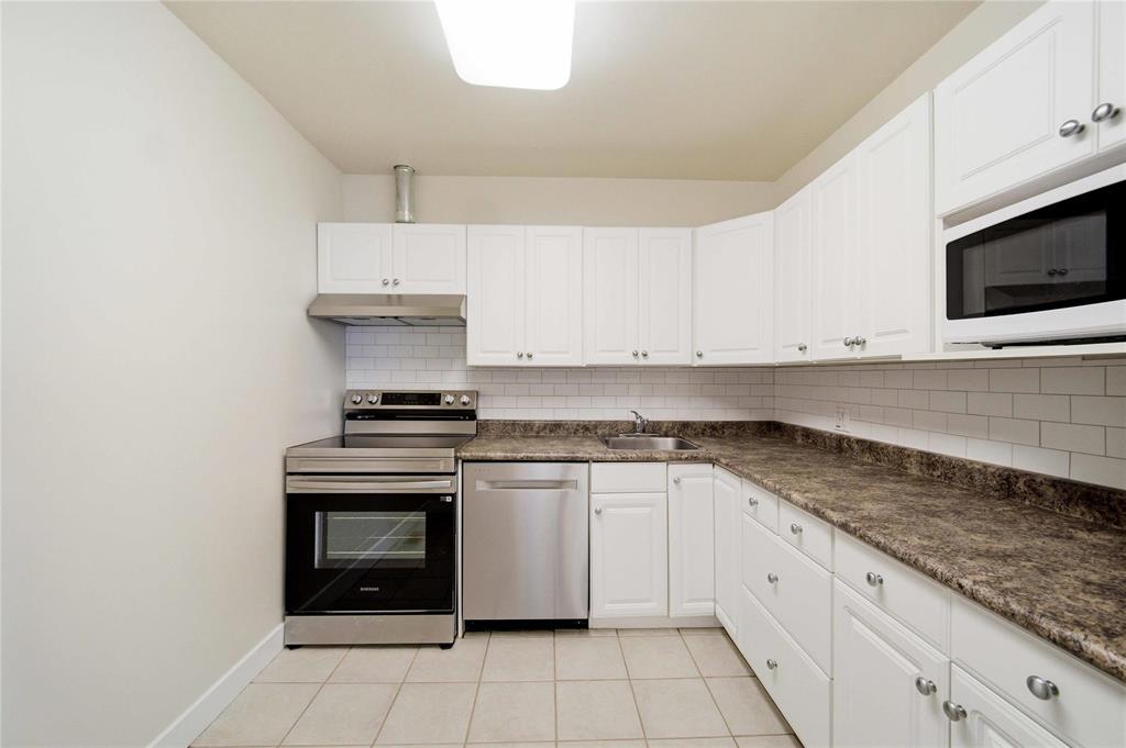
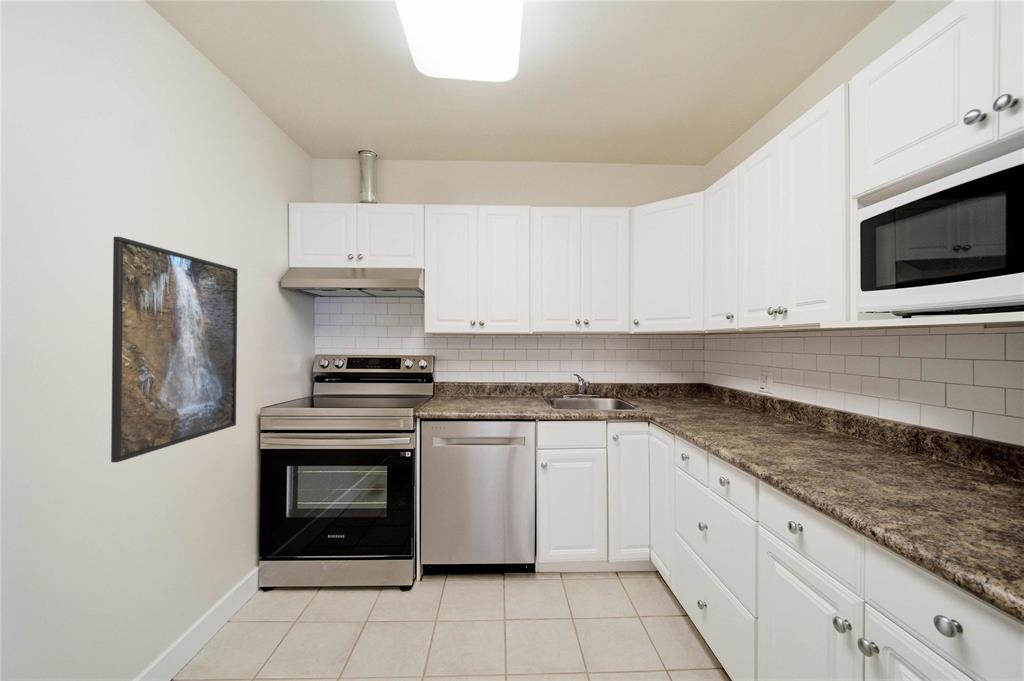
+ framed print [110,236,239,463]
